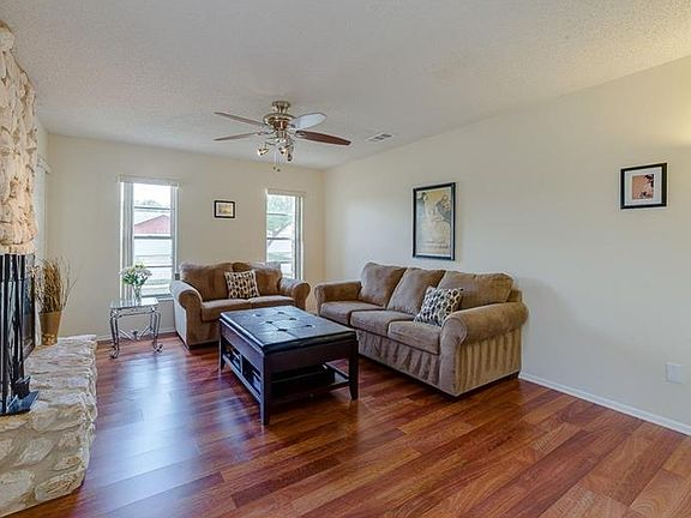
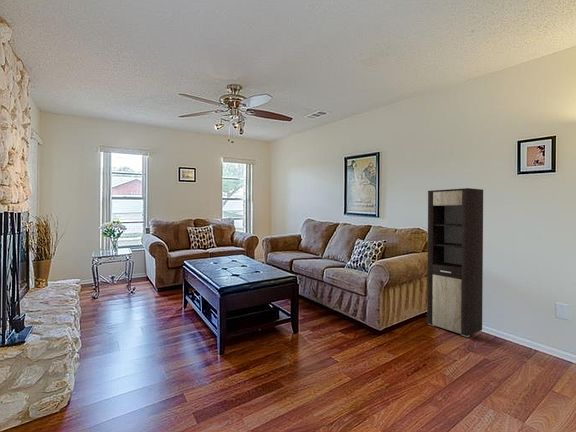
+ cabinet [426,187,484,338]
